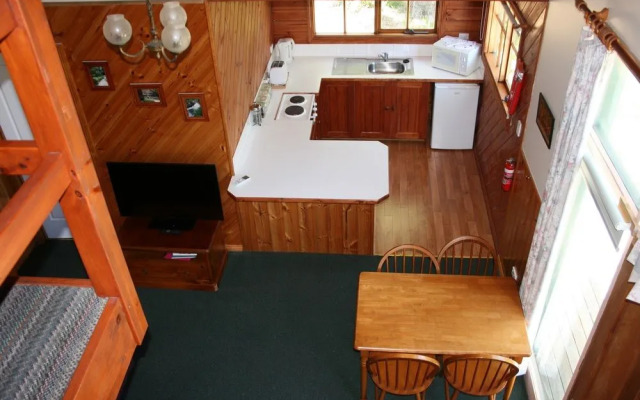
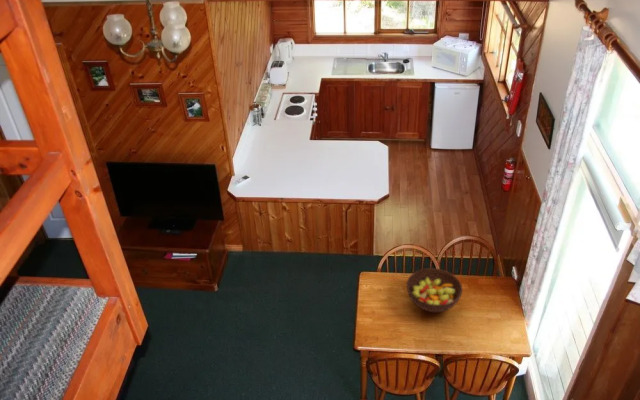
+ fruit bowl [406,267,463,313]
